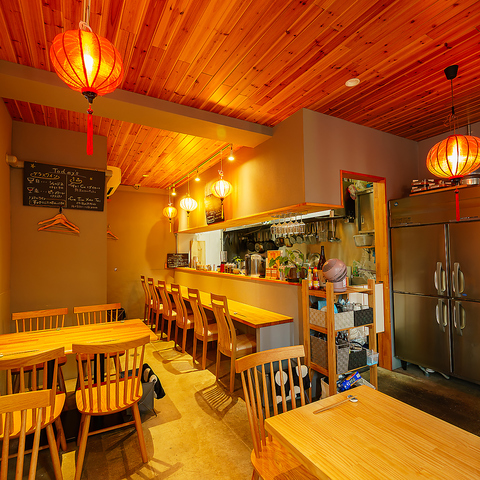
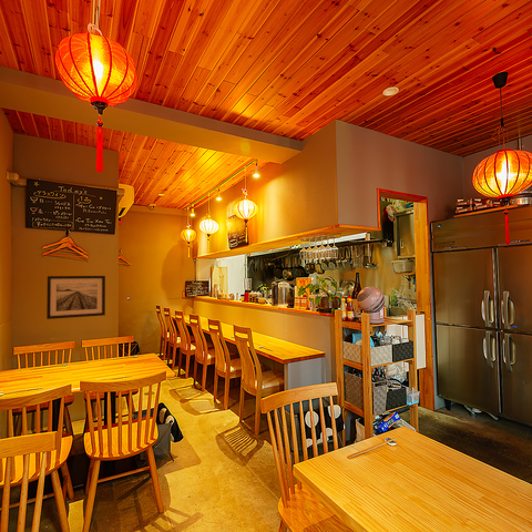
+ wall art [45,275,106,320]
